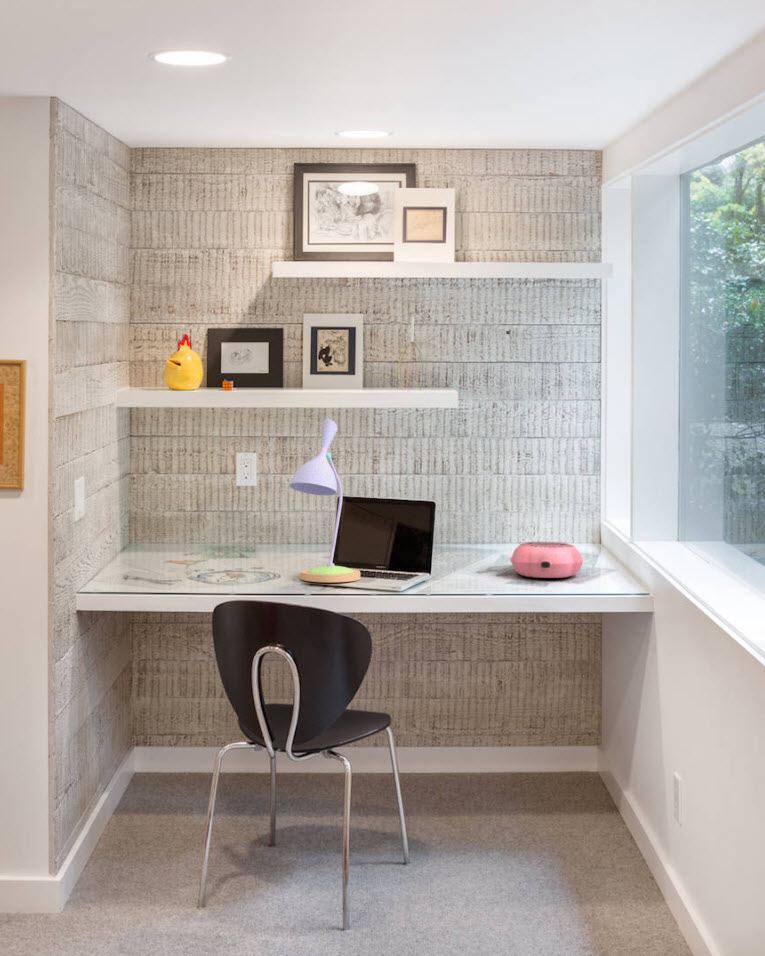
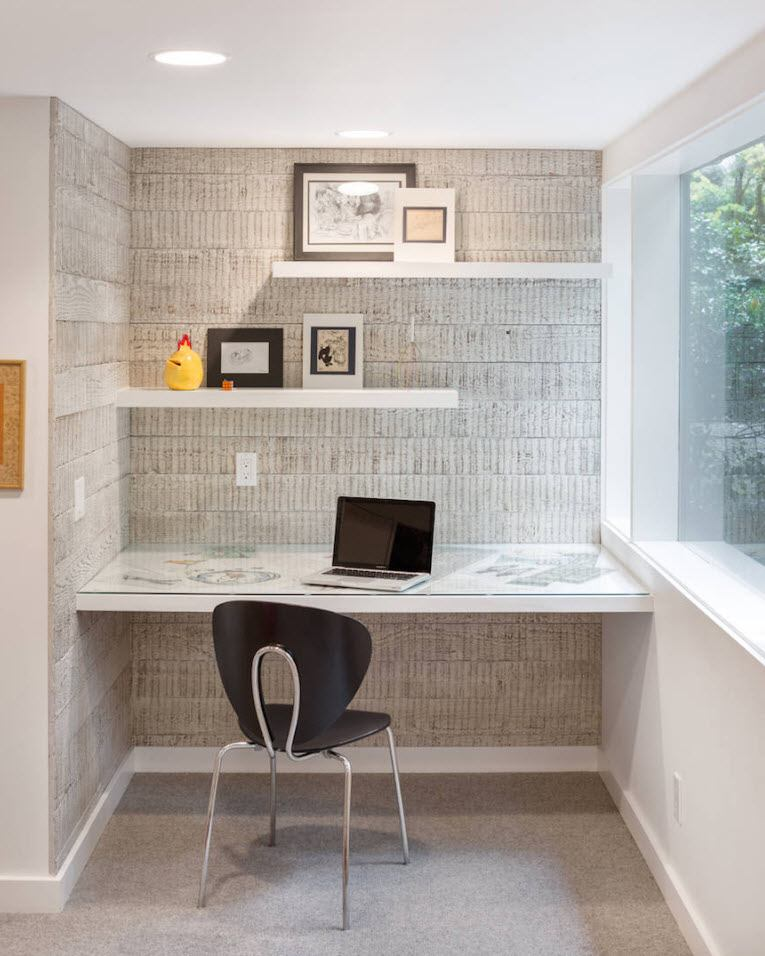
- desk lamp [288,418,362,583]
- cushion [509,541,584,579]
